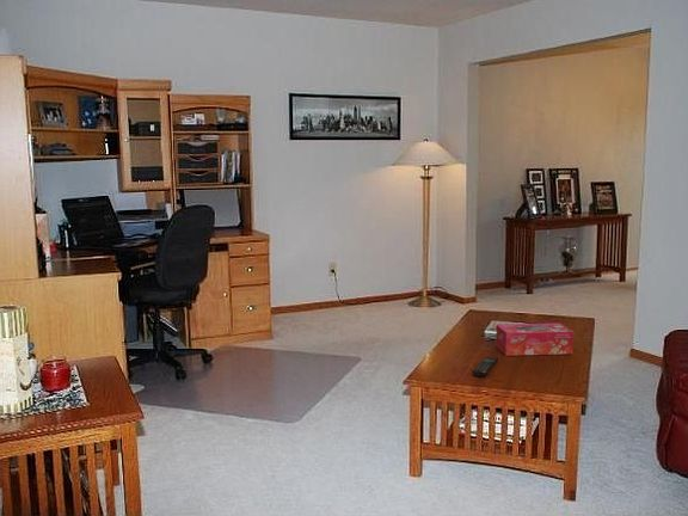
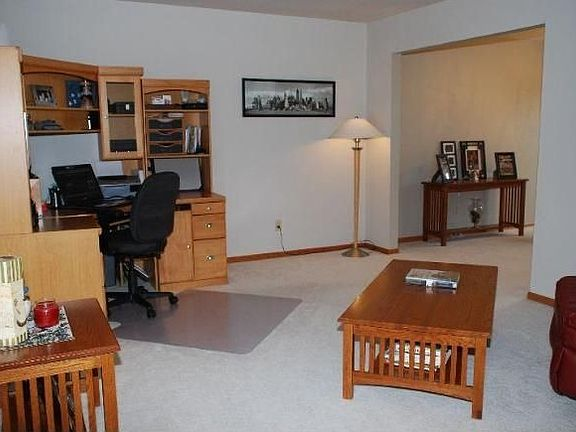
- tissue box [494,322,575,357]
- remote control [472,355,499,377]
